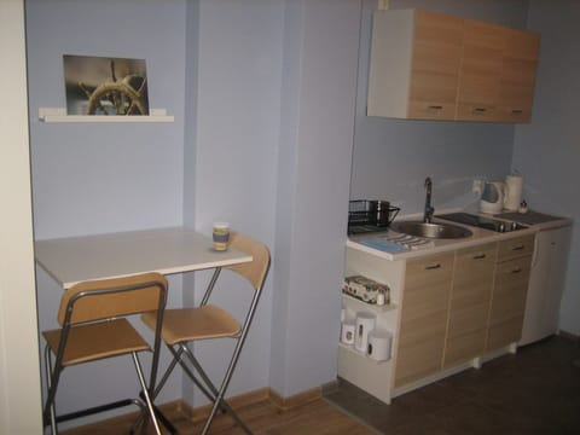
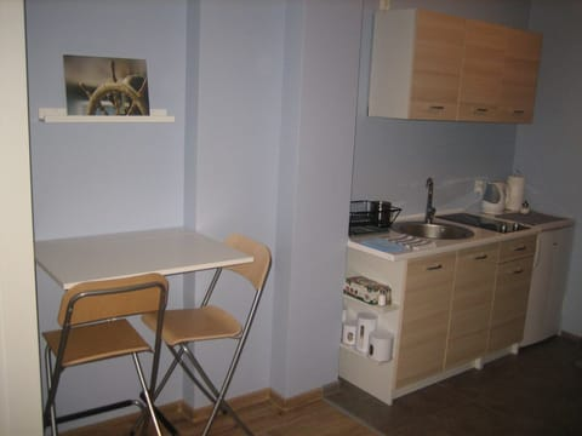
- coffee cup [210,221,232,251]
